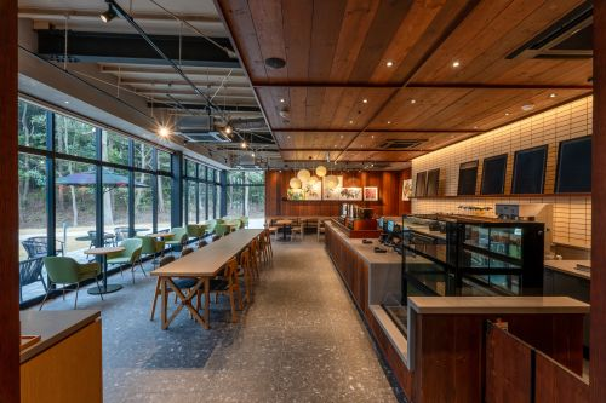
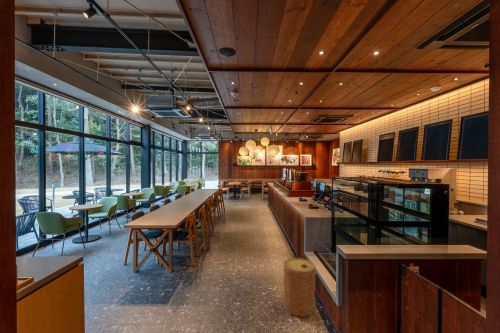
+ basket [282,257,317,318]
